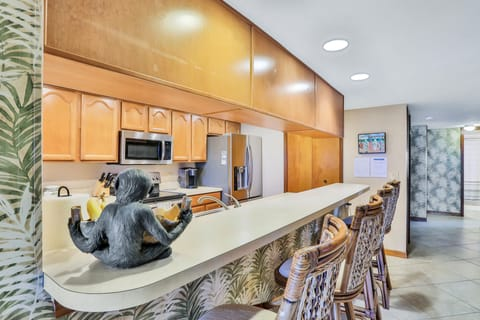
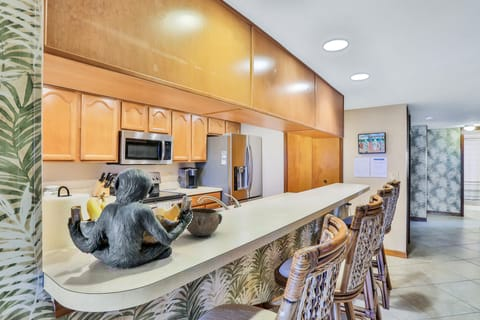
+ decorative bowl [185,207,223,237]
